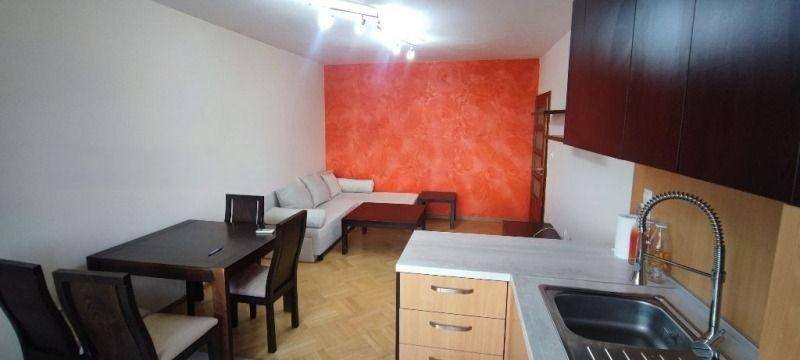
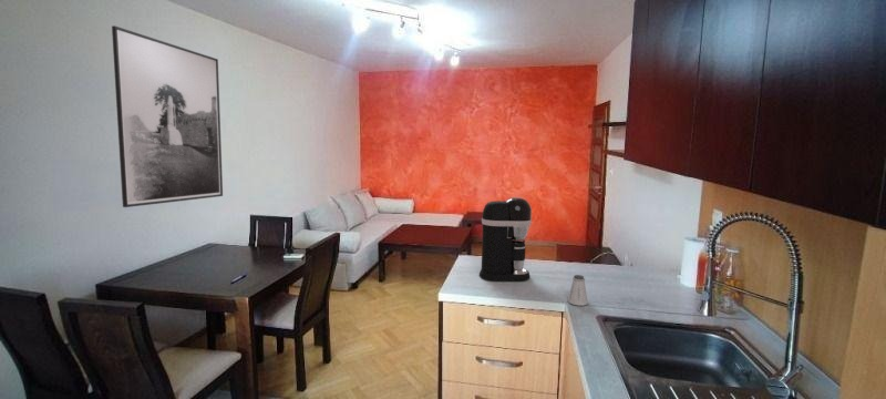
+ coffee maker [478,196,533,282]
+ saltshaker [566,274,589,307]
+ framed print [111,24,224,208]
